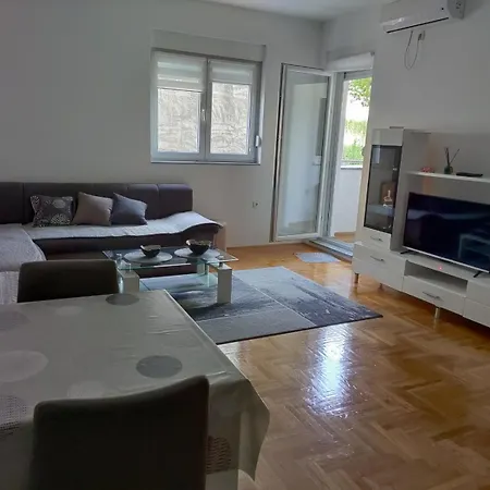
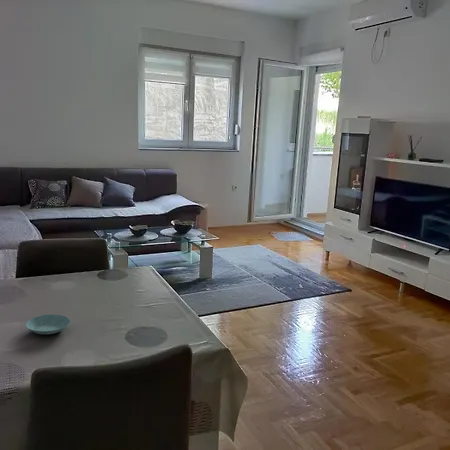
+ saucer [25,314,71,336]
